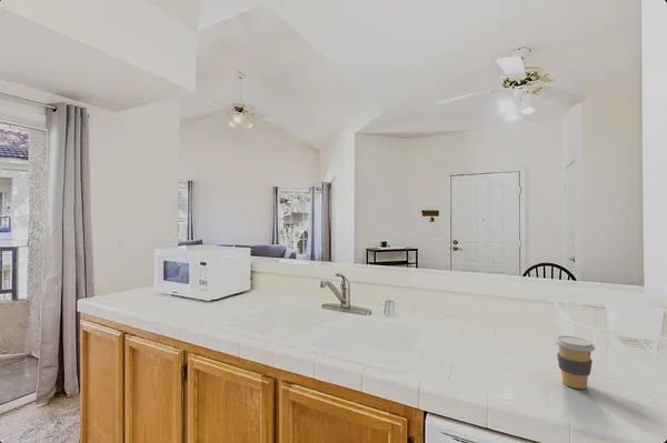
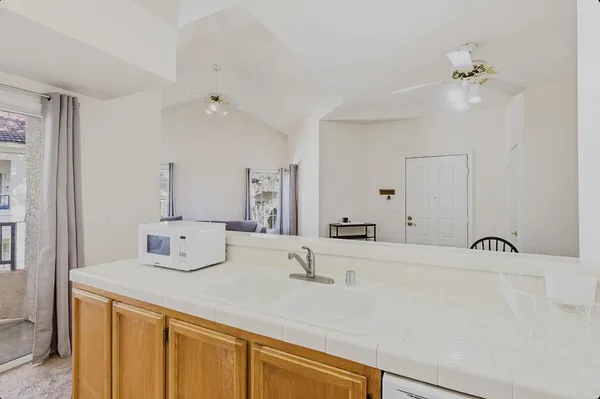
- coffee cup [554,334,596,390]
